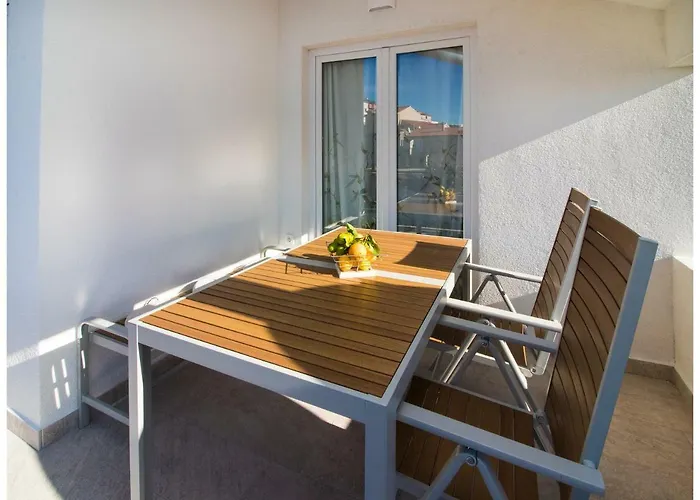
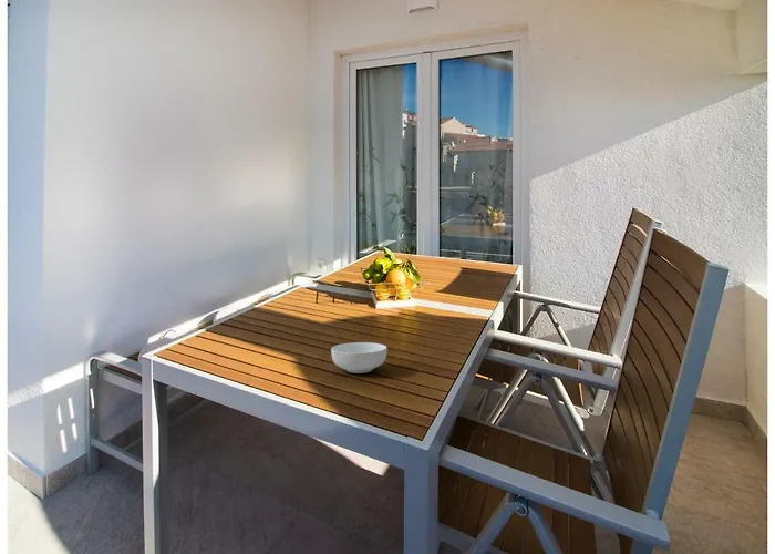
+ cereal bowl [330,341,389,375]
